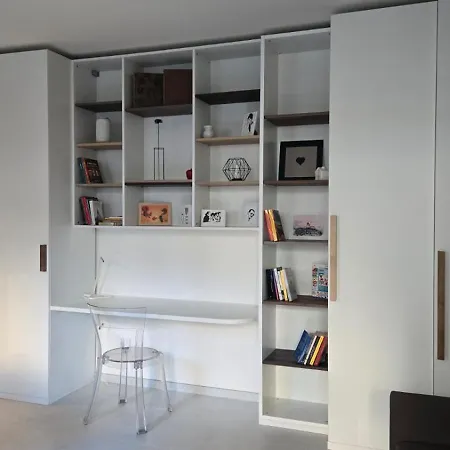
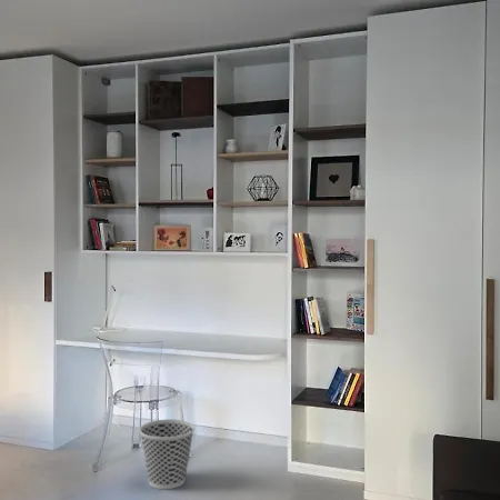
+ wastebasket [138,418,196,490]
